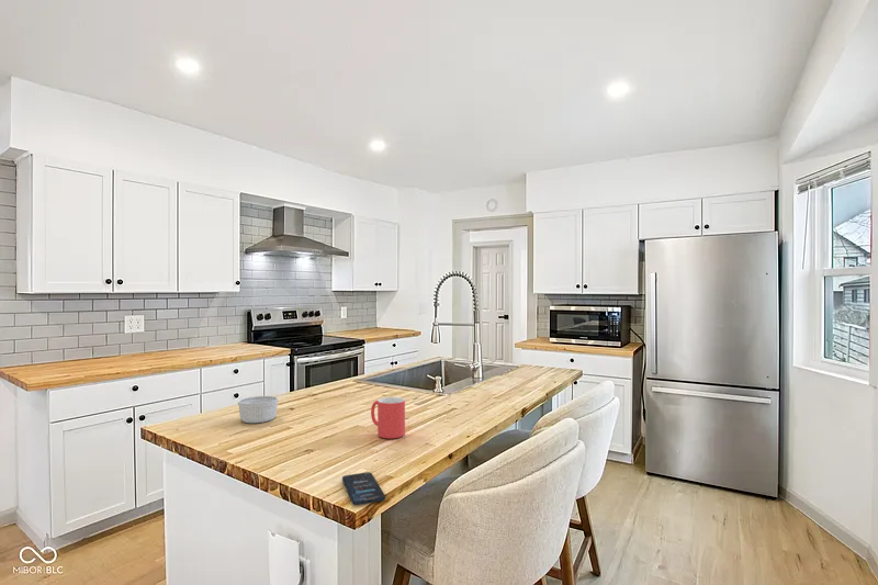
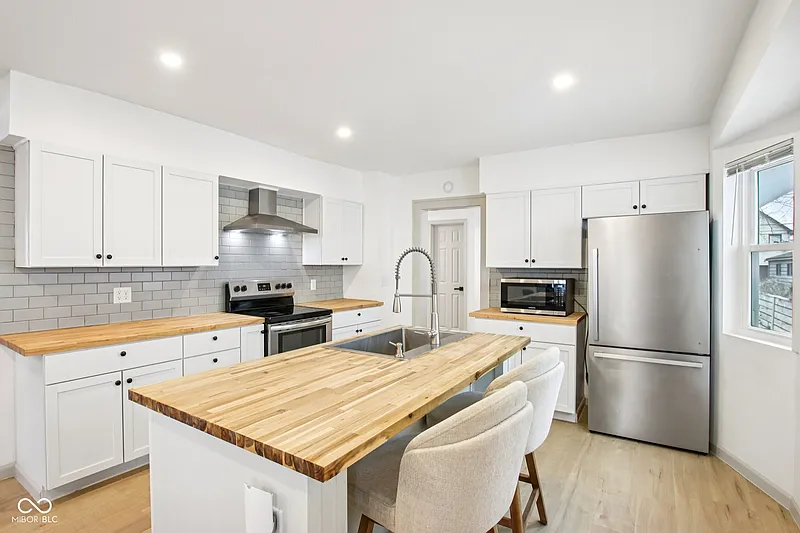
- mug [370,396,406,440]
- ramekin [237,395,279,424]
- smartphone [341,471,386,506]
